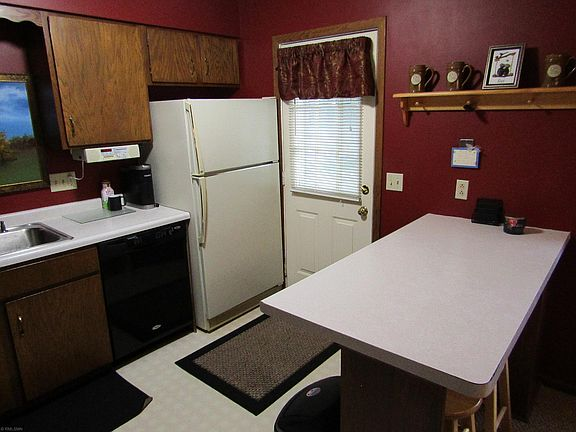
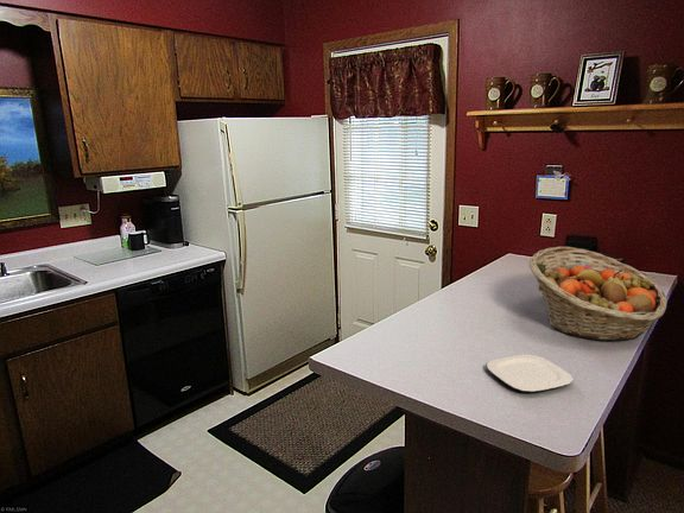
+ plate [486,354,574,393]
+ fruit basket [527,246,669,342]
